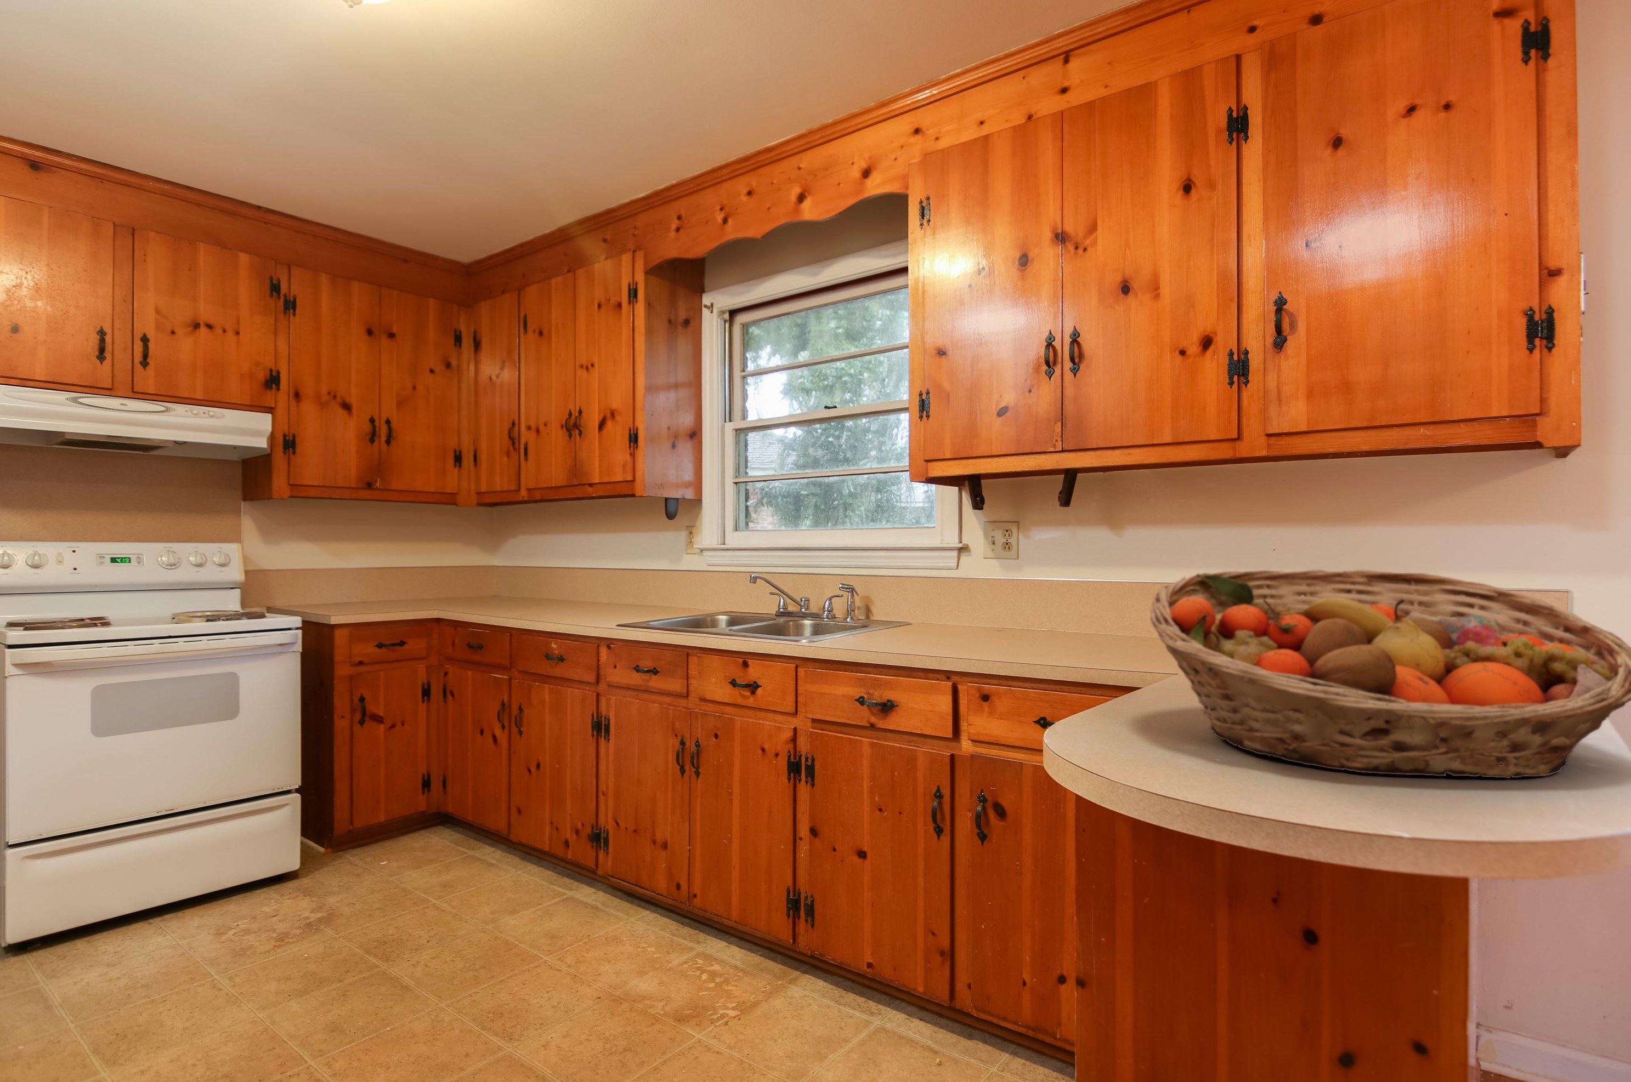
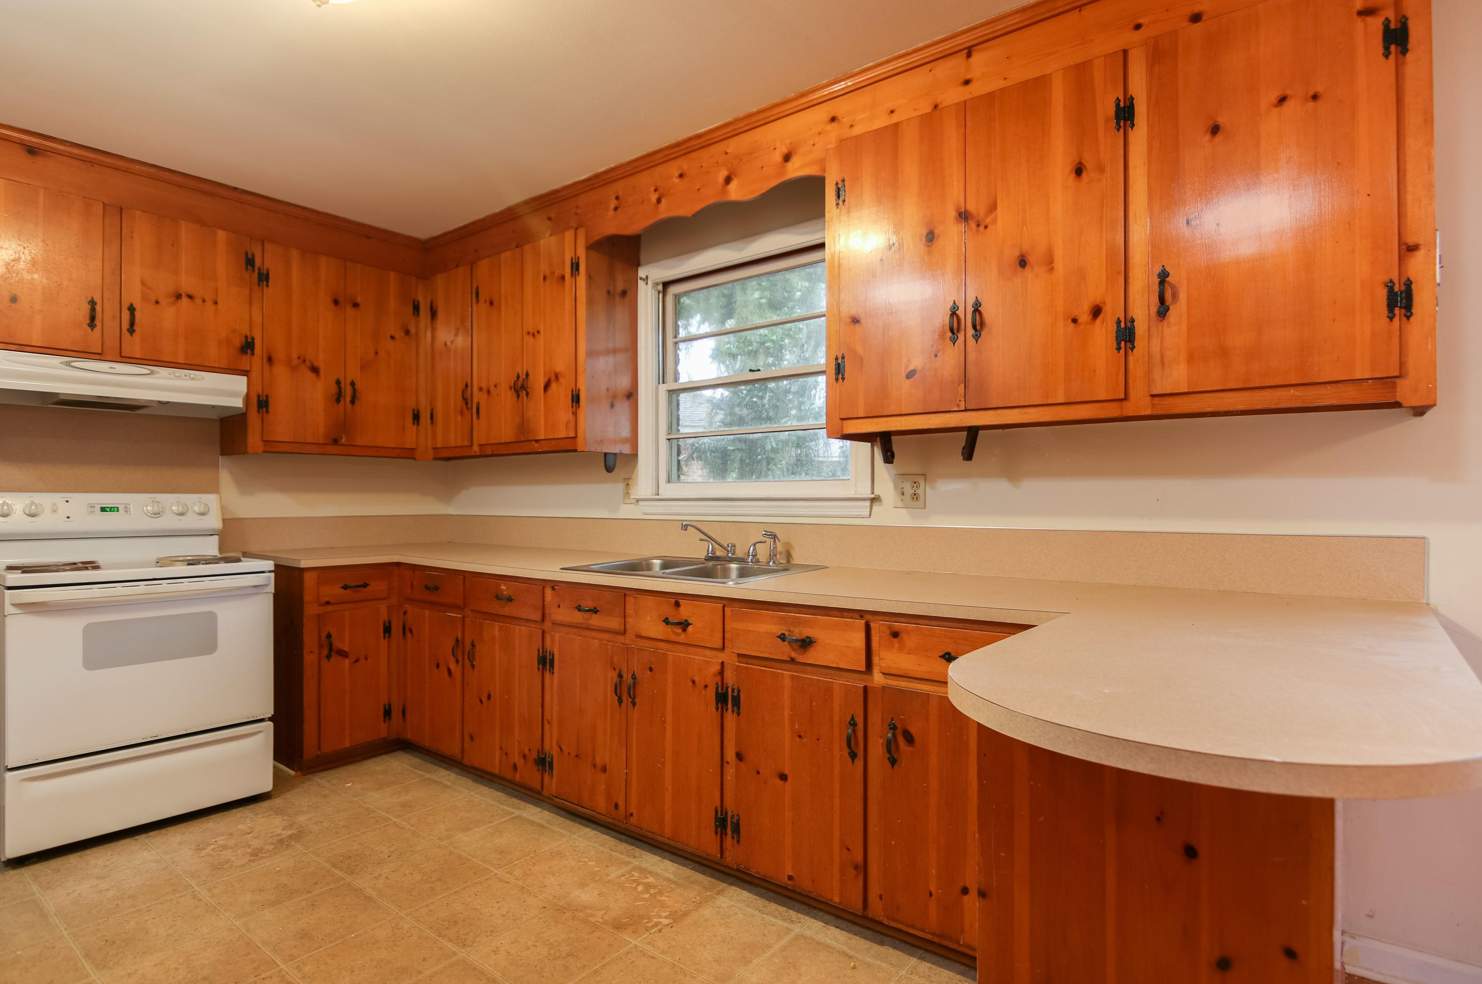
- fruit basket [1149,569,1631,779]
